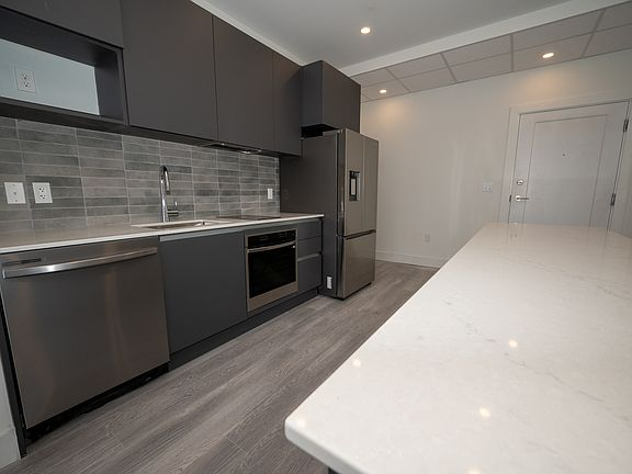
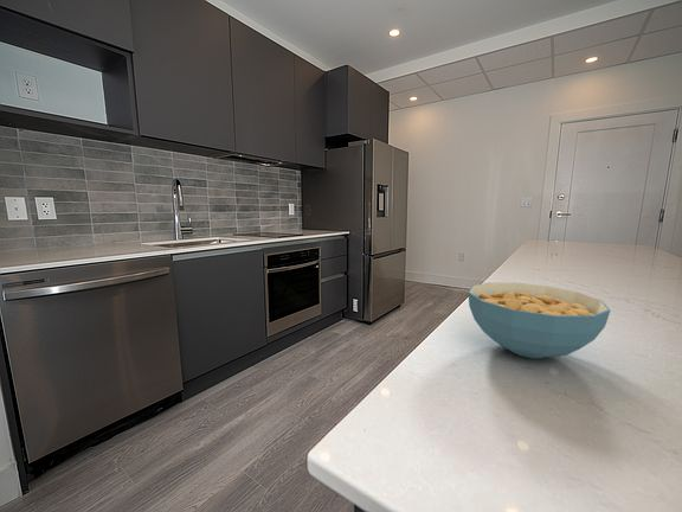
+ cereal bowl [467,281,611,359]
